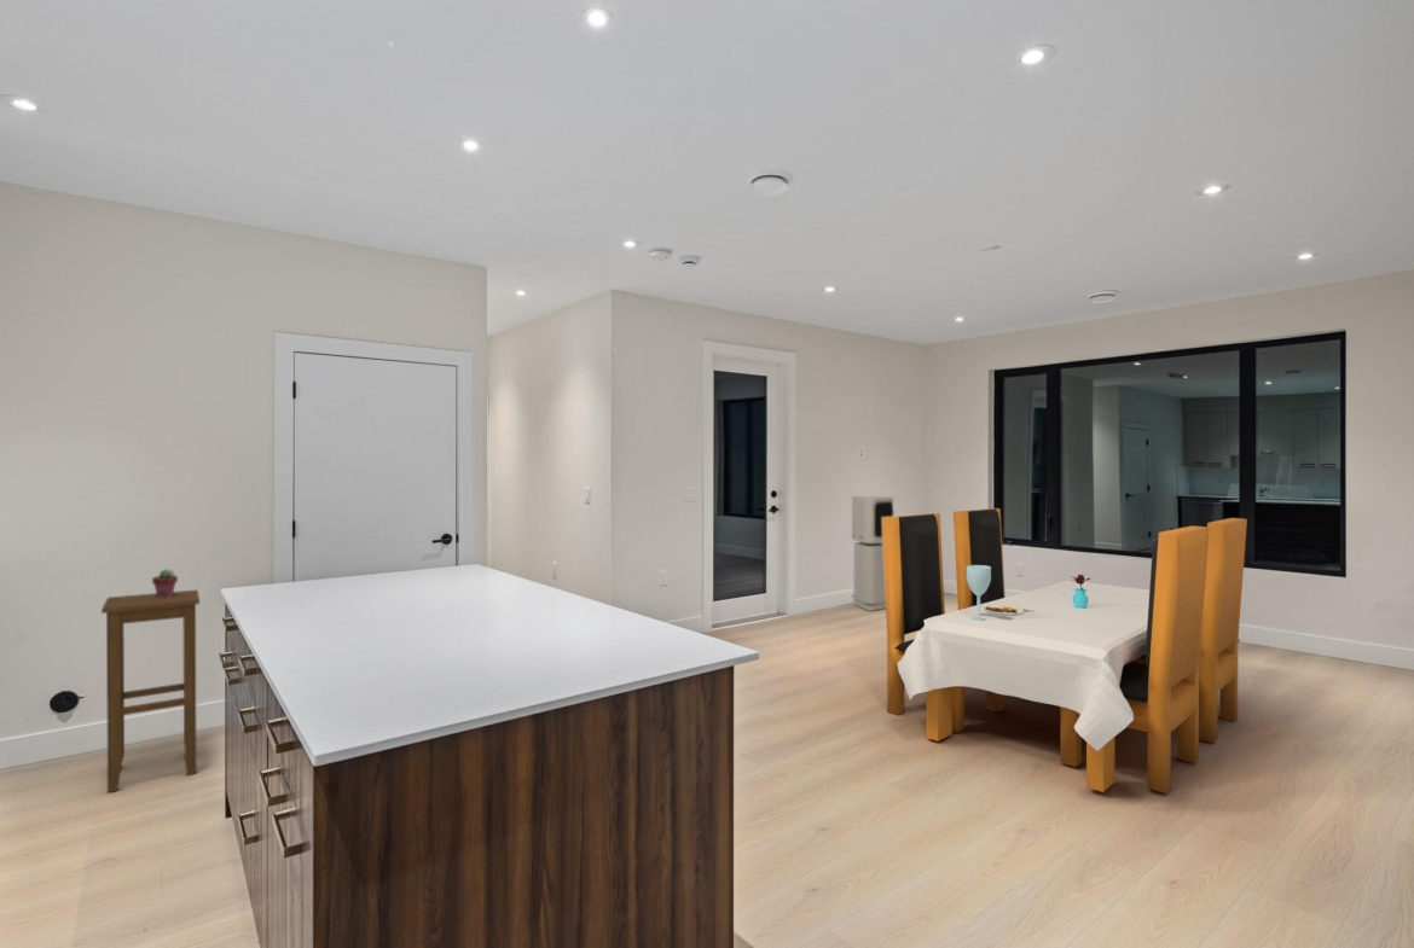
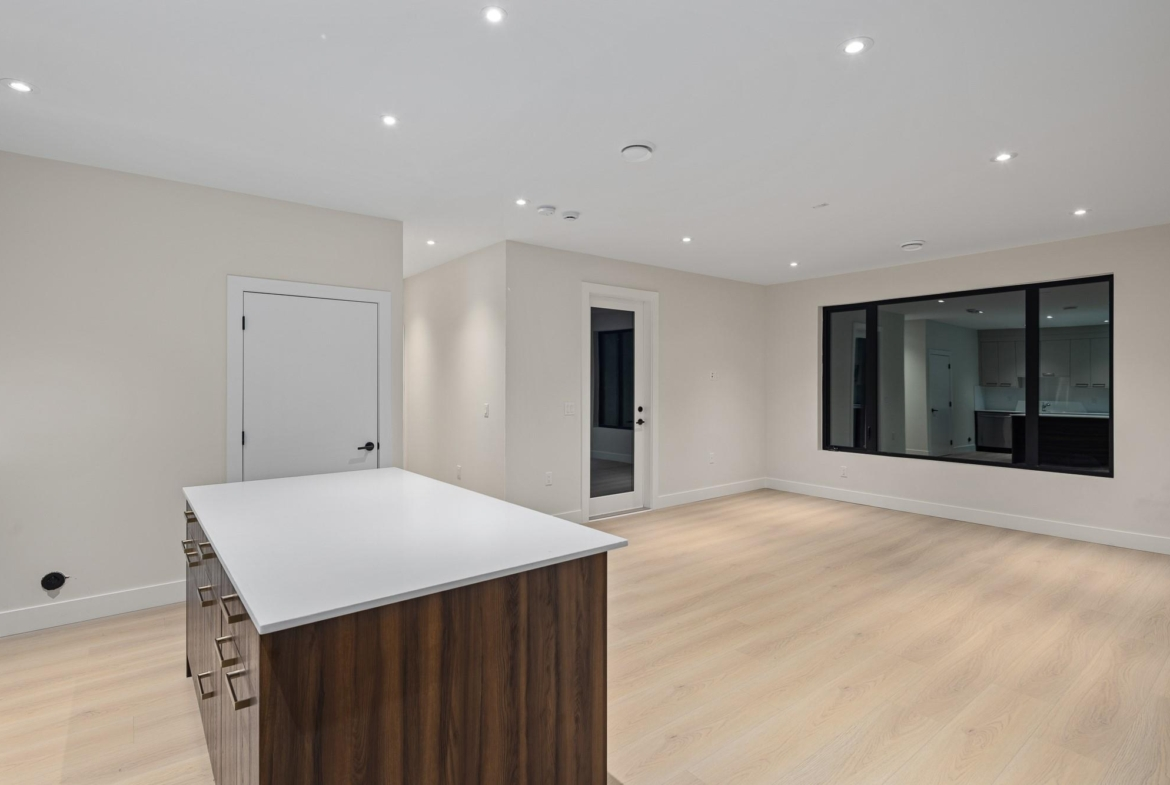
- dining set [882,507,1248,795]
- air purifier [851,495,896,612]
- stool [100,588,201,793]
- potted succulent [151,568,179,598]
